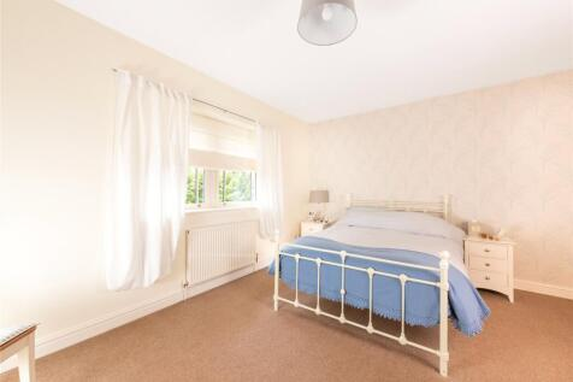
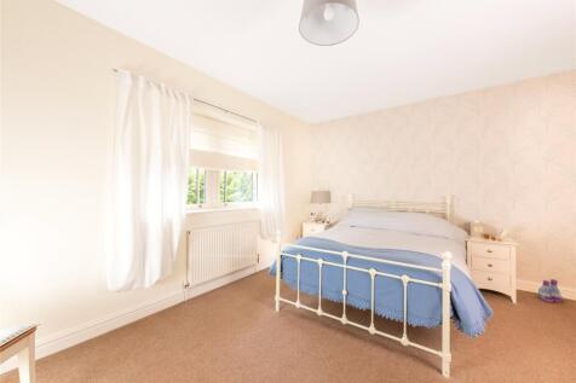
+ boots [537,278,564,304]
